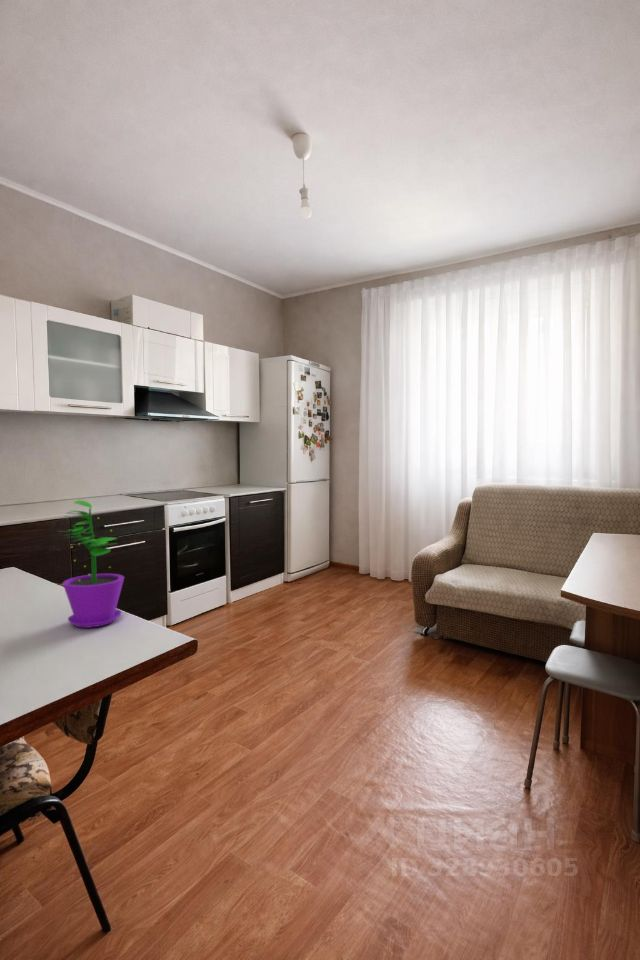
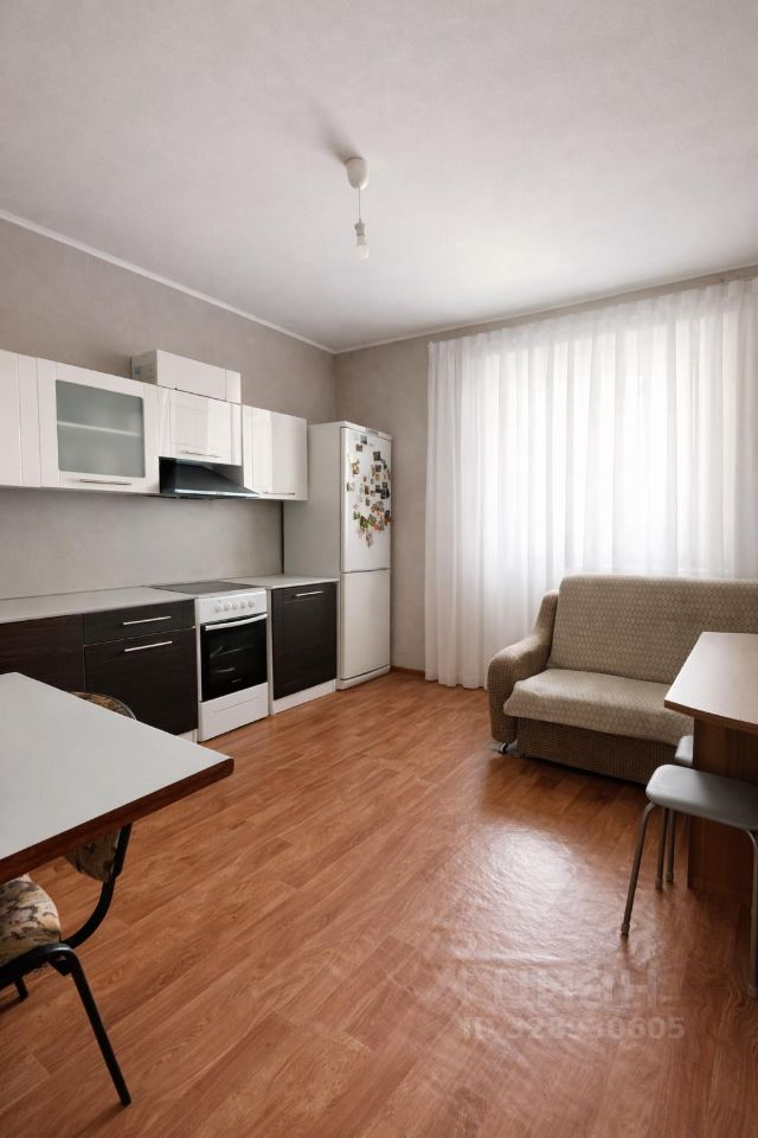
- flower pot [57,494,125,629]
